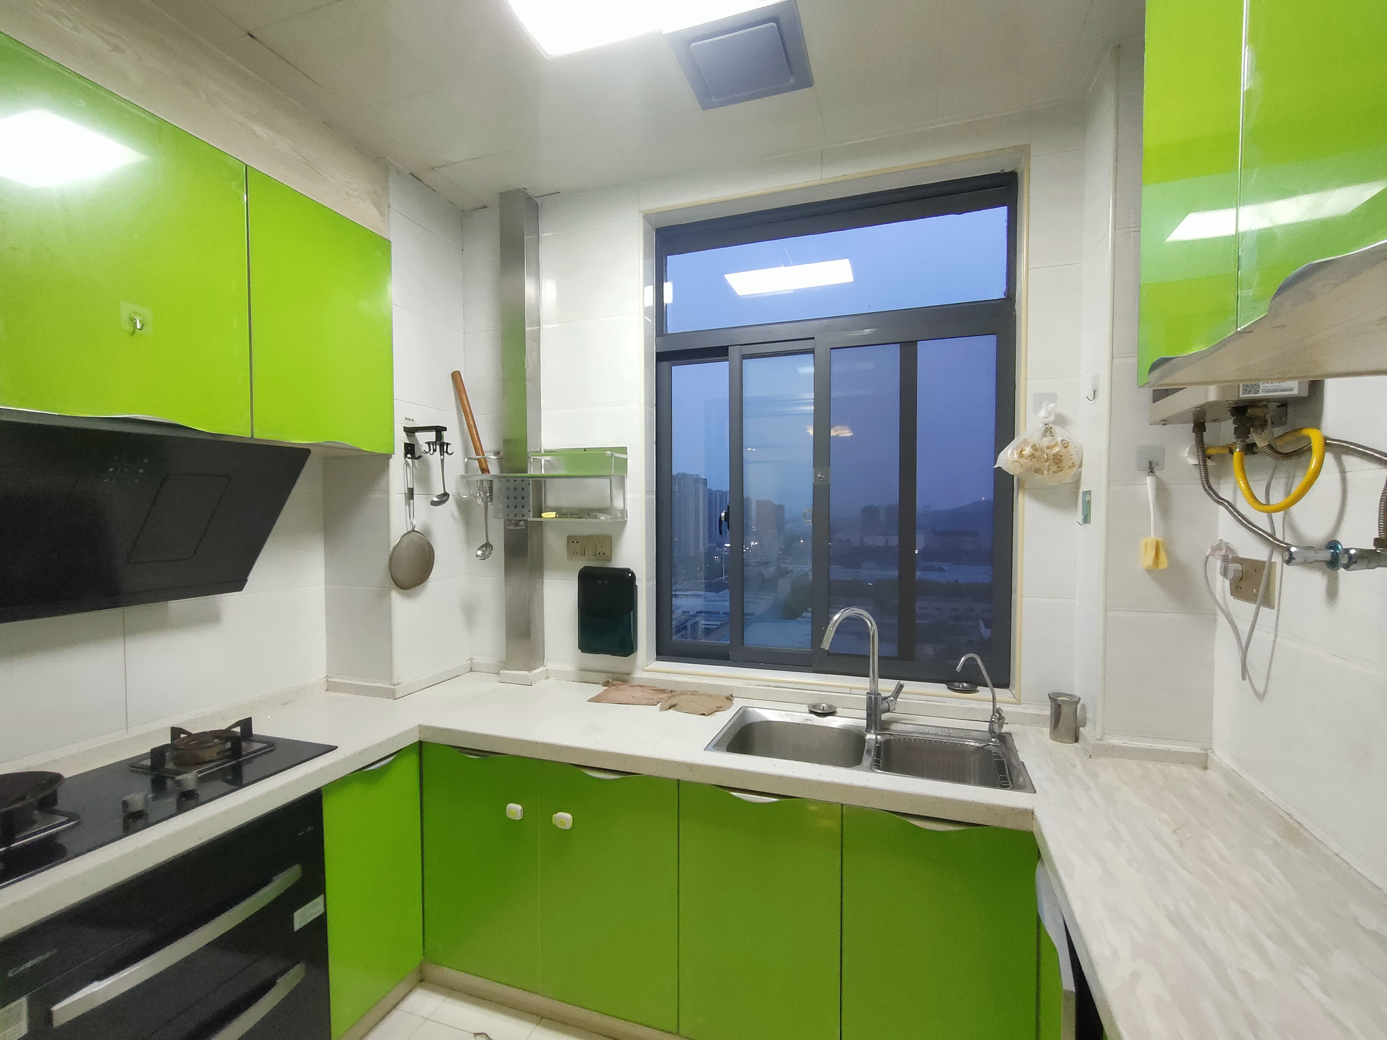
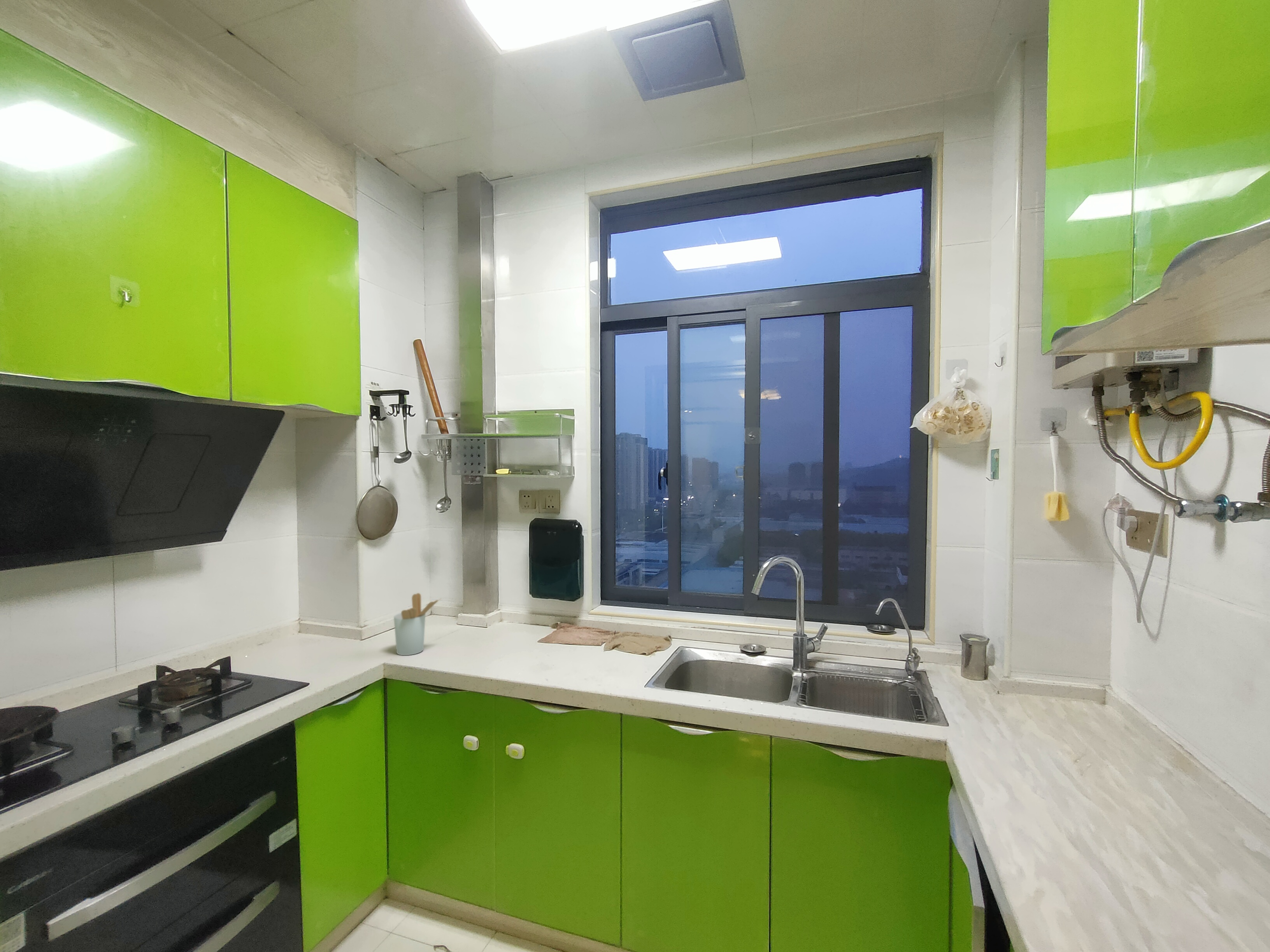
+ utensil holder [393,593,442,656]
